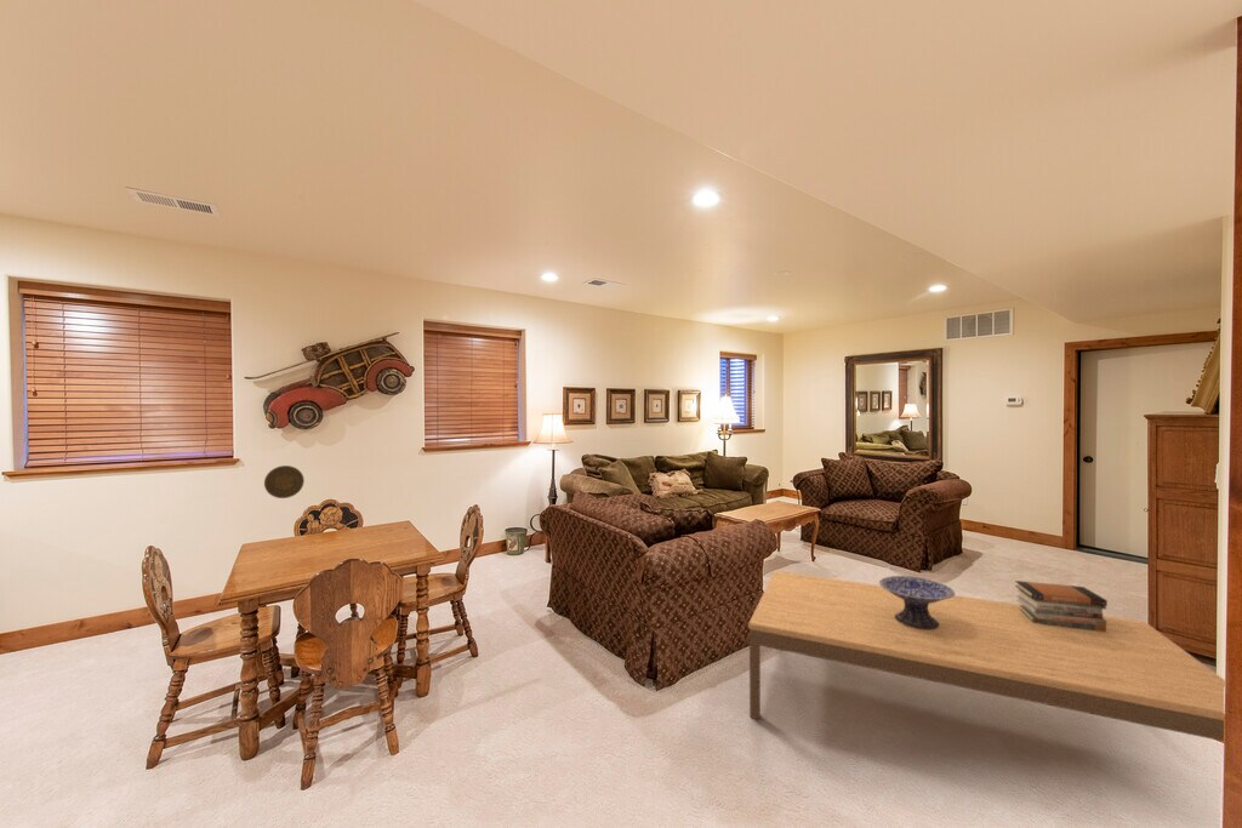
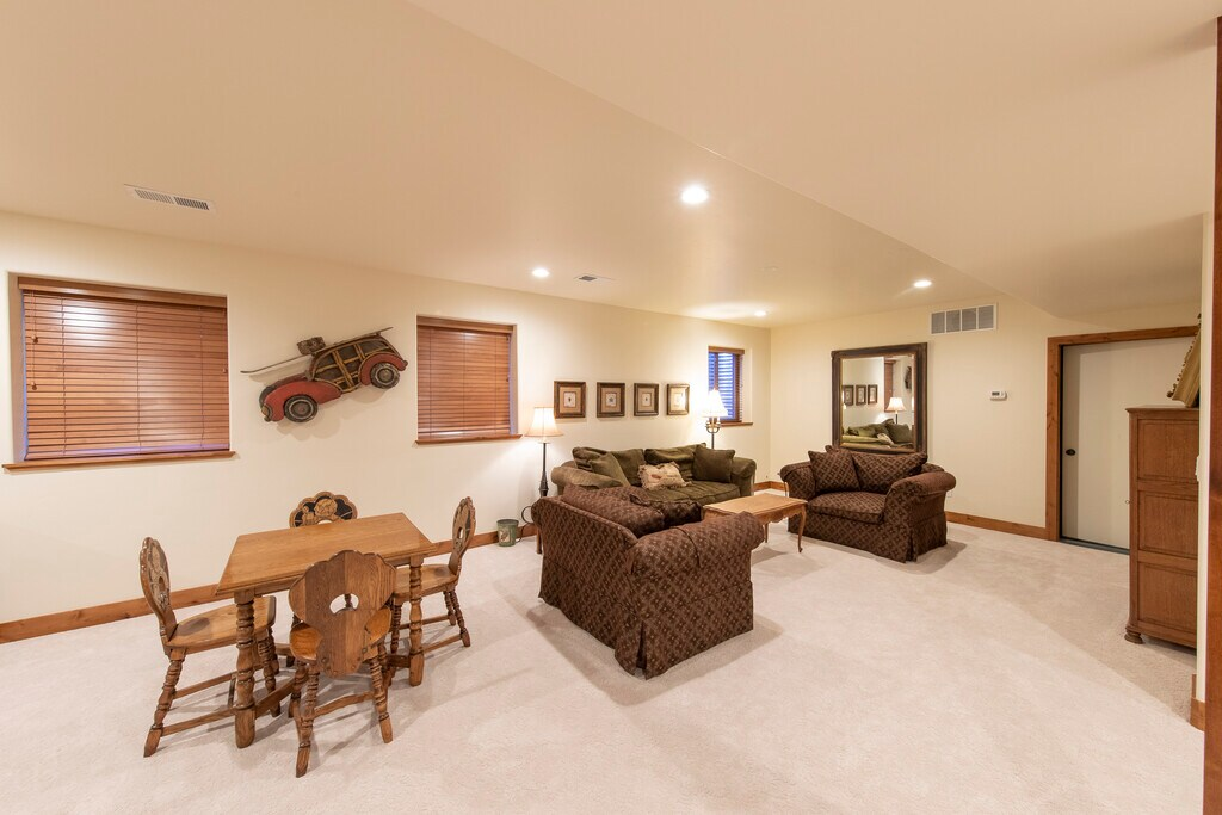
- decorative bowl [878,575,956,629]
- coffee table [747,570,1226,743]
- book stack [1014,579,1109,632]
- decorative plate [263,464,306,499]
